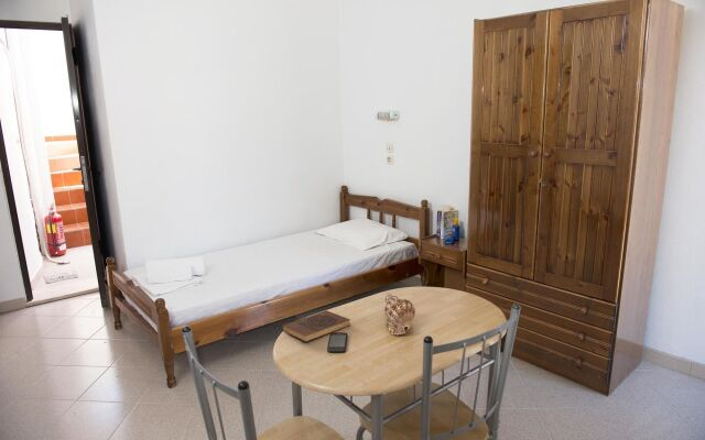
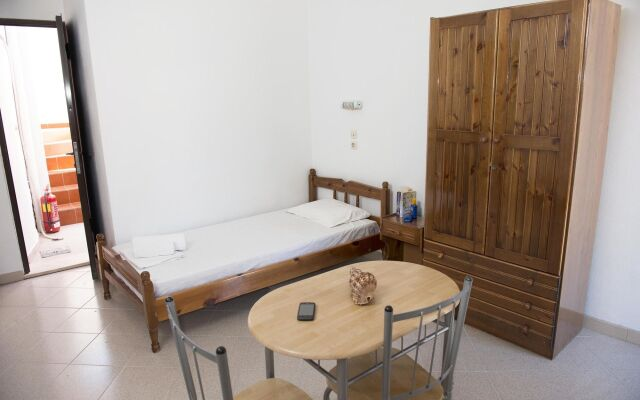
- book [281,309,351,343]
